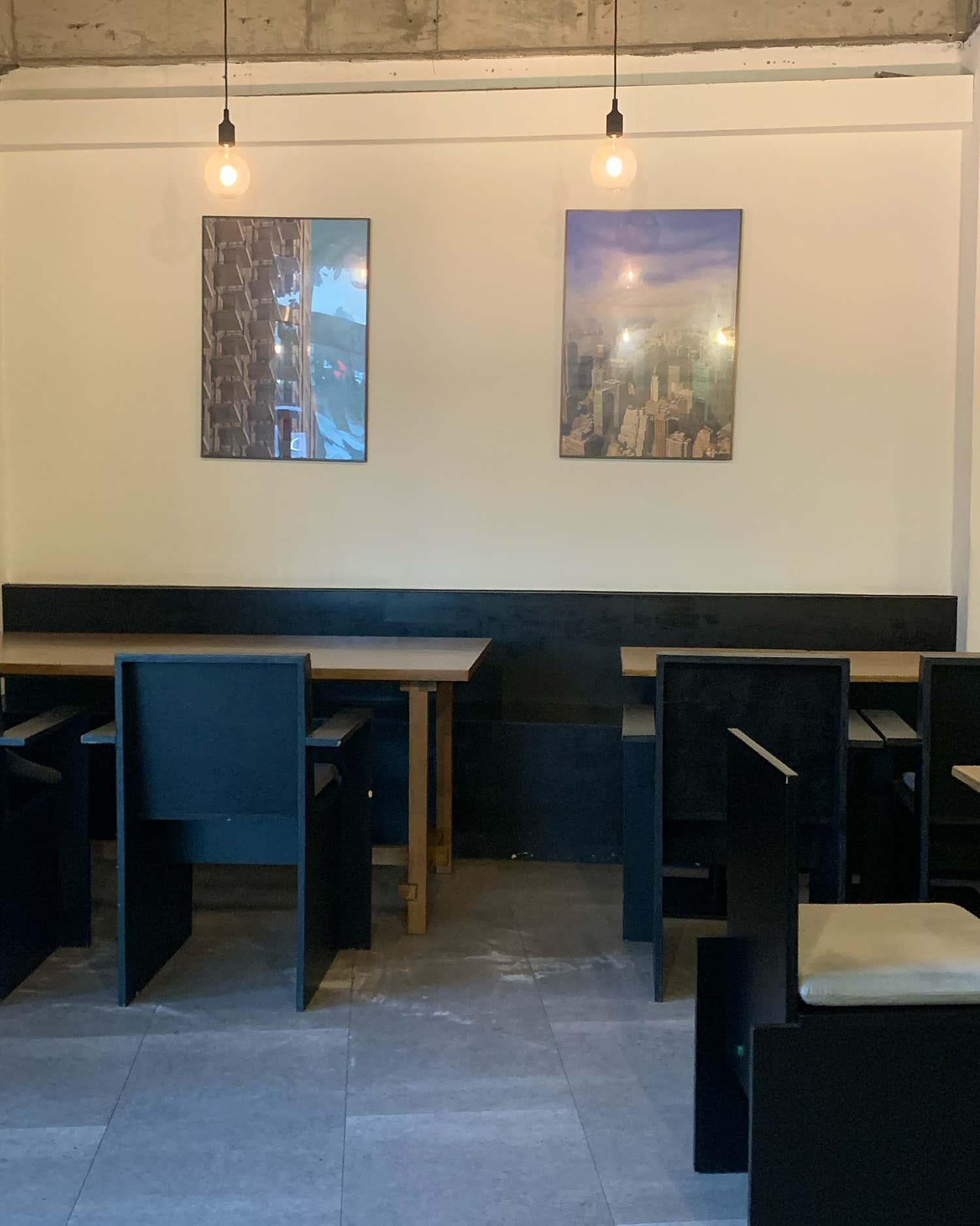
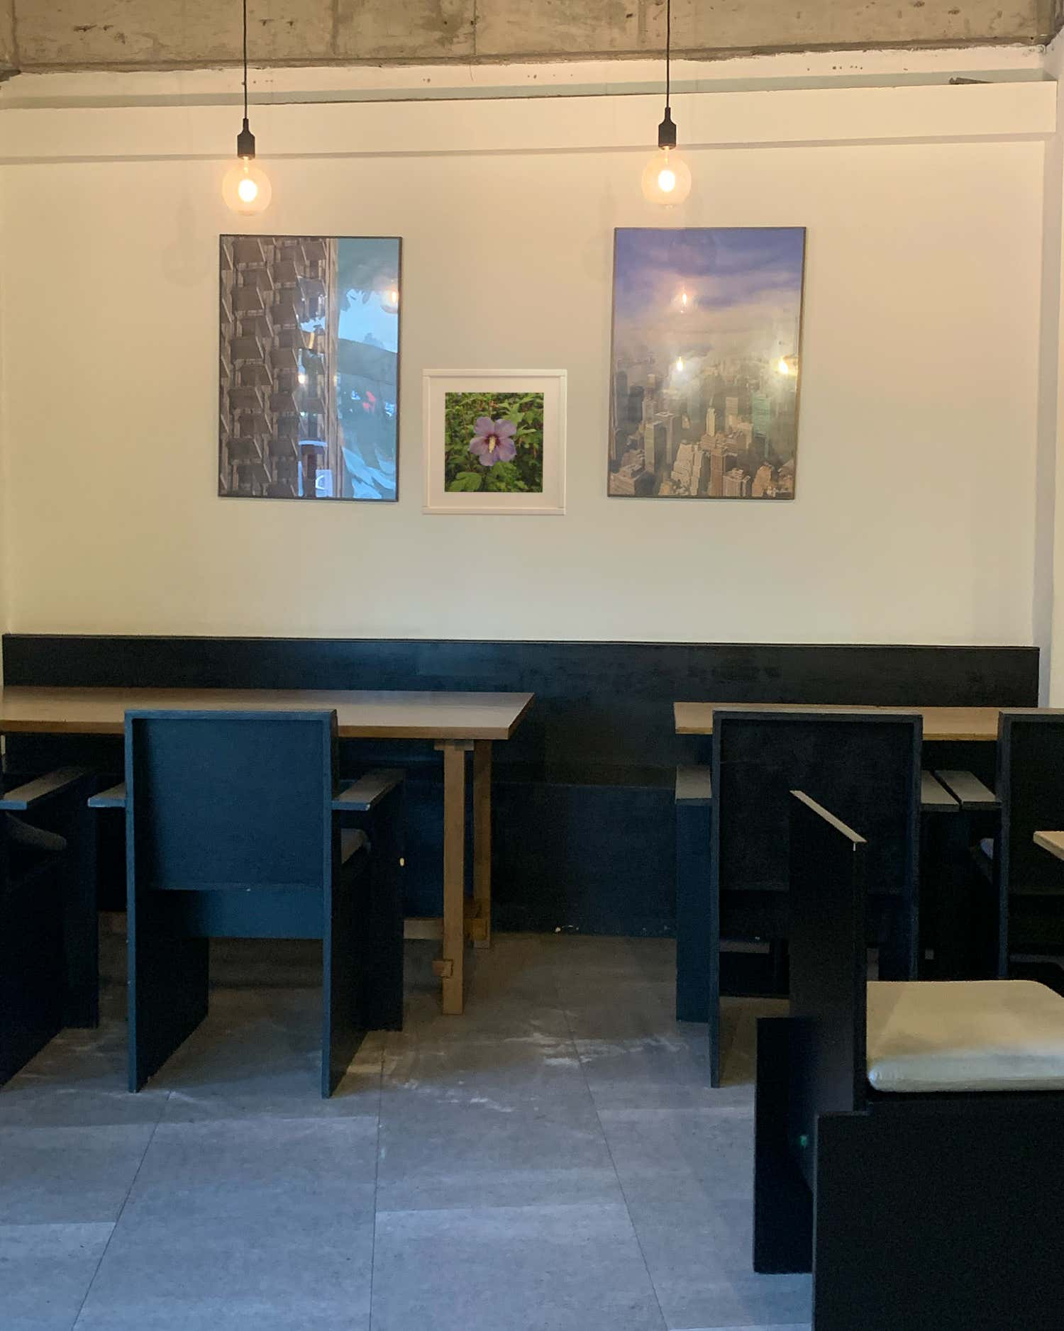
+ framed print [421,369,568,517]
